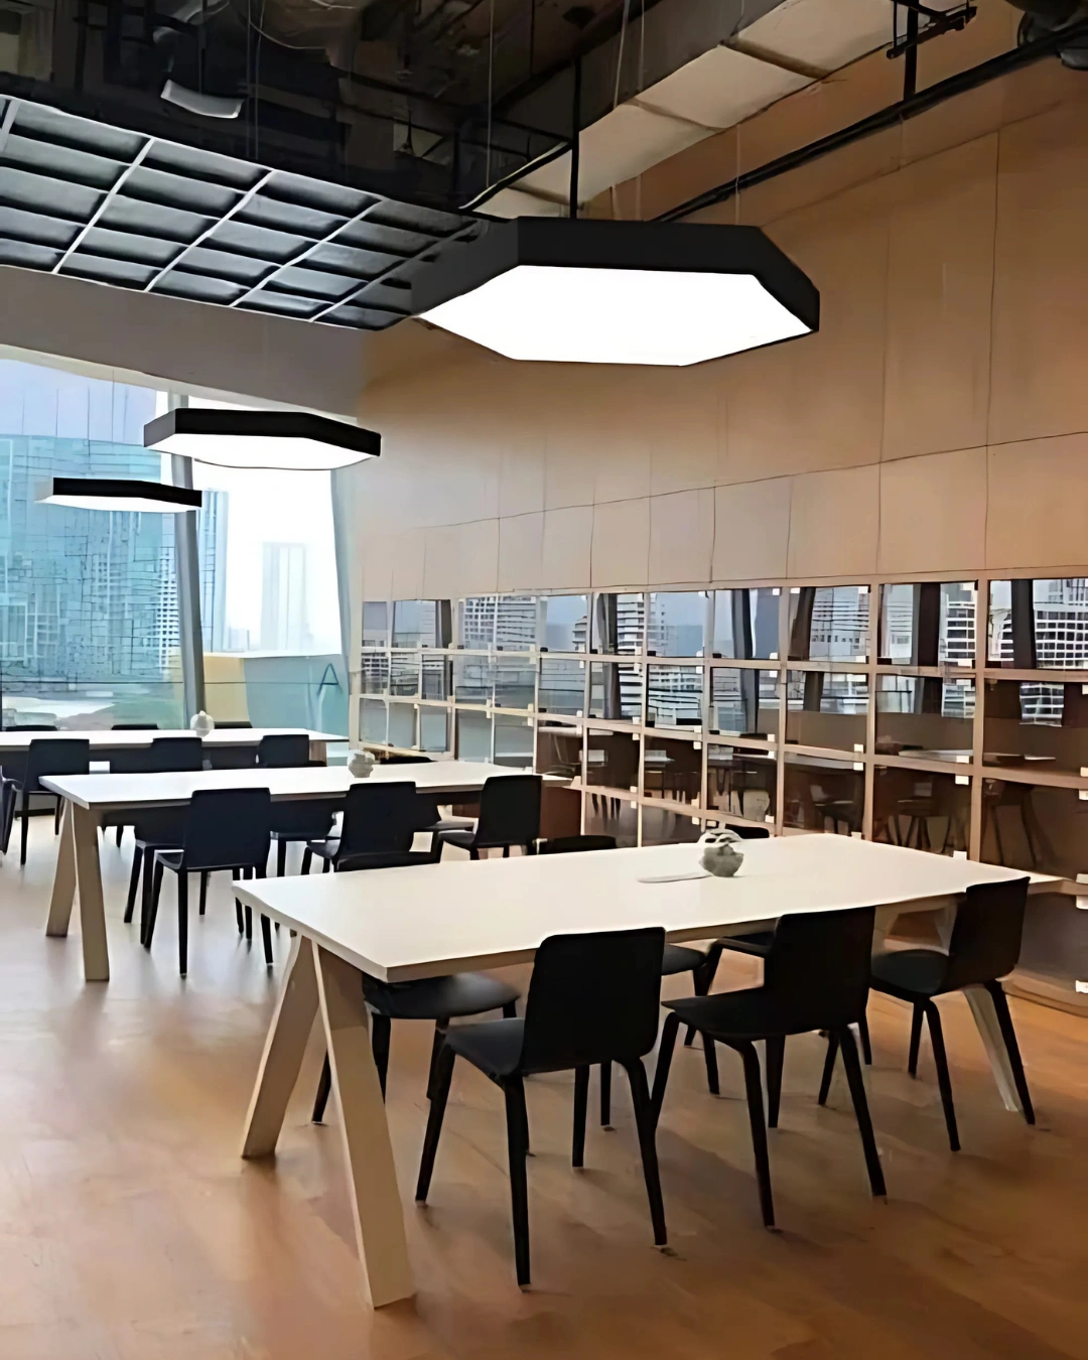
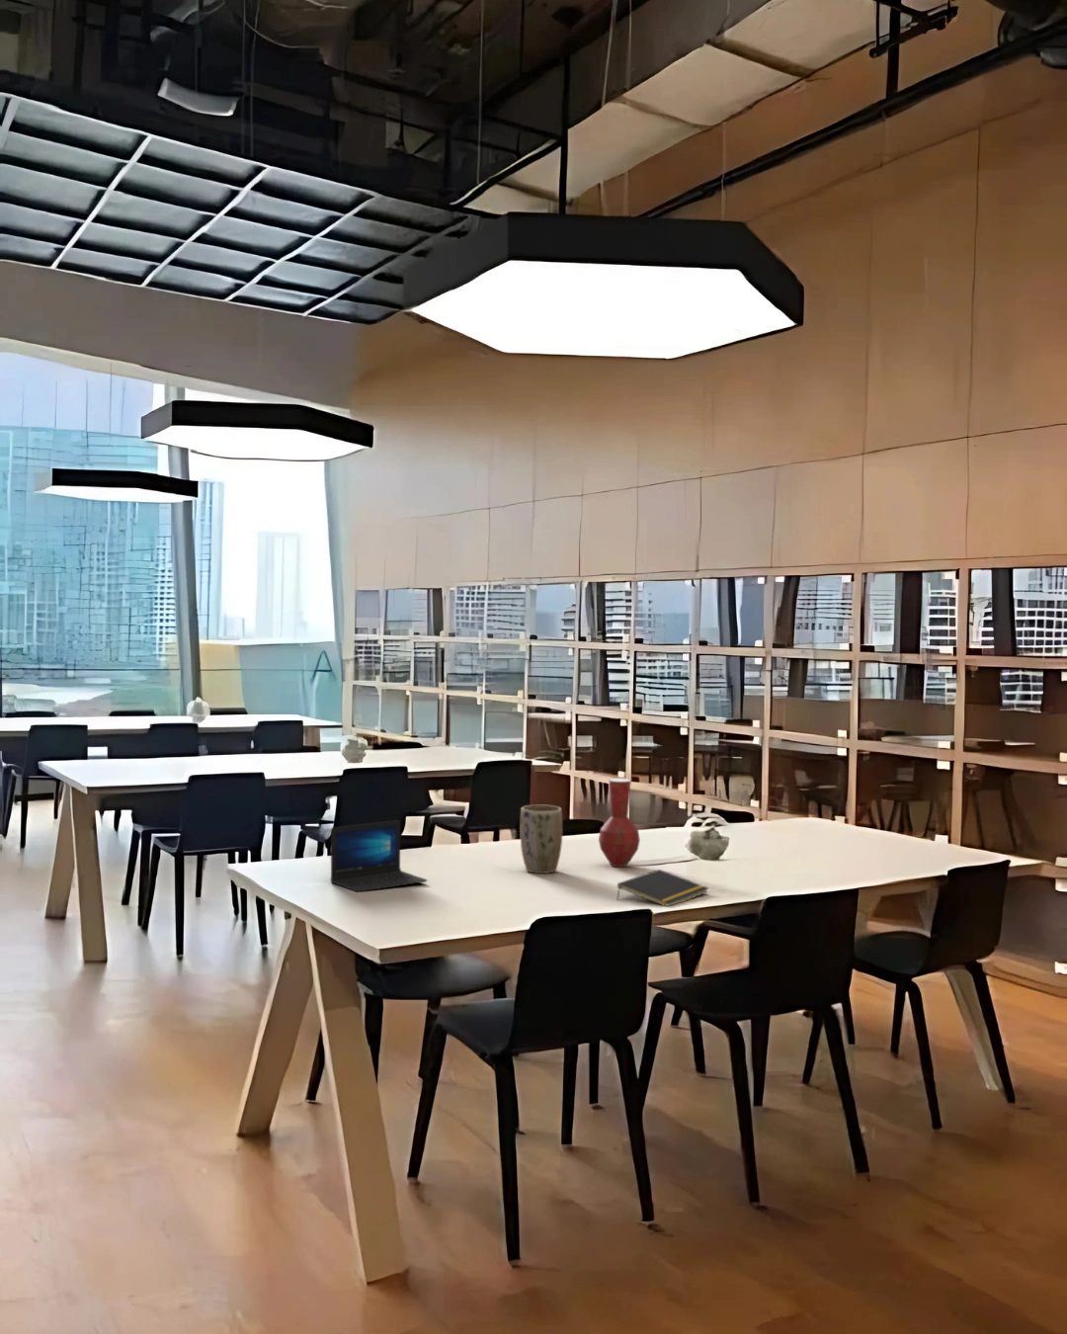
+ notepad [615,869,710,907]
+ plant pot [518,804,563,874]
+ vase [598,778,641,868]
+ laptop [329,819,428,893]
